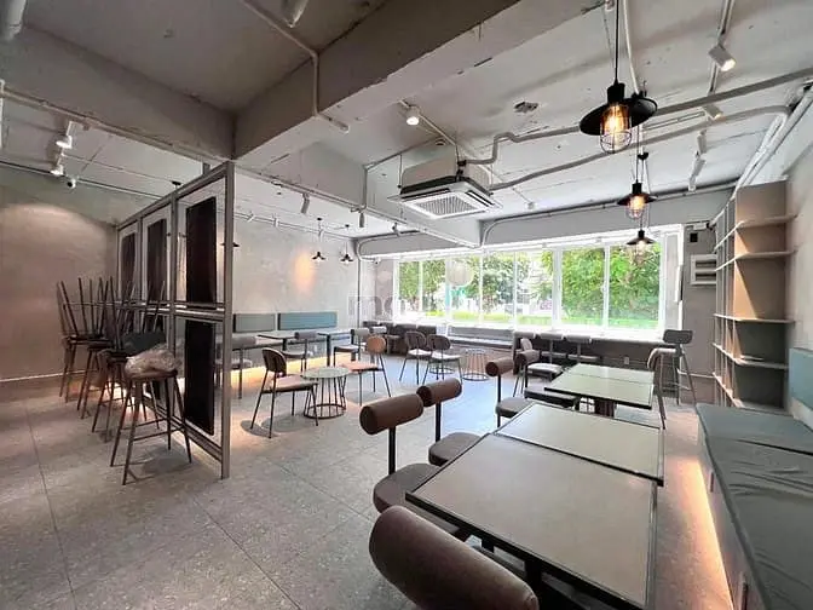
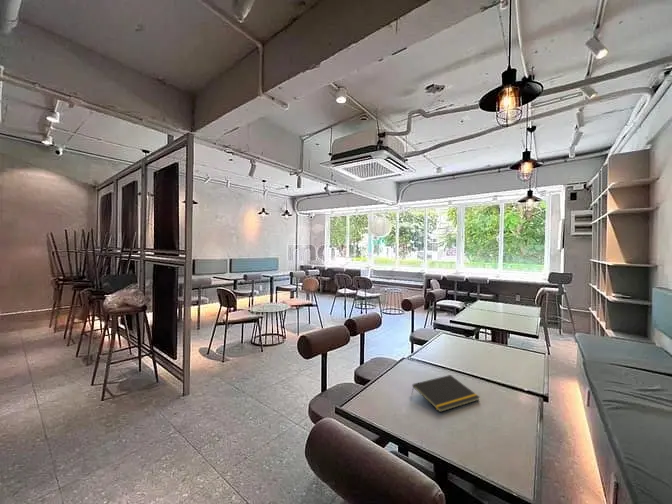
+ notepad [411,374,481,413]
